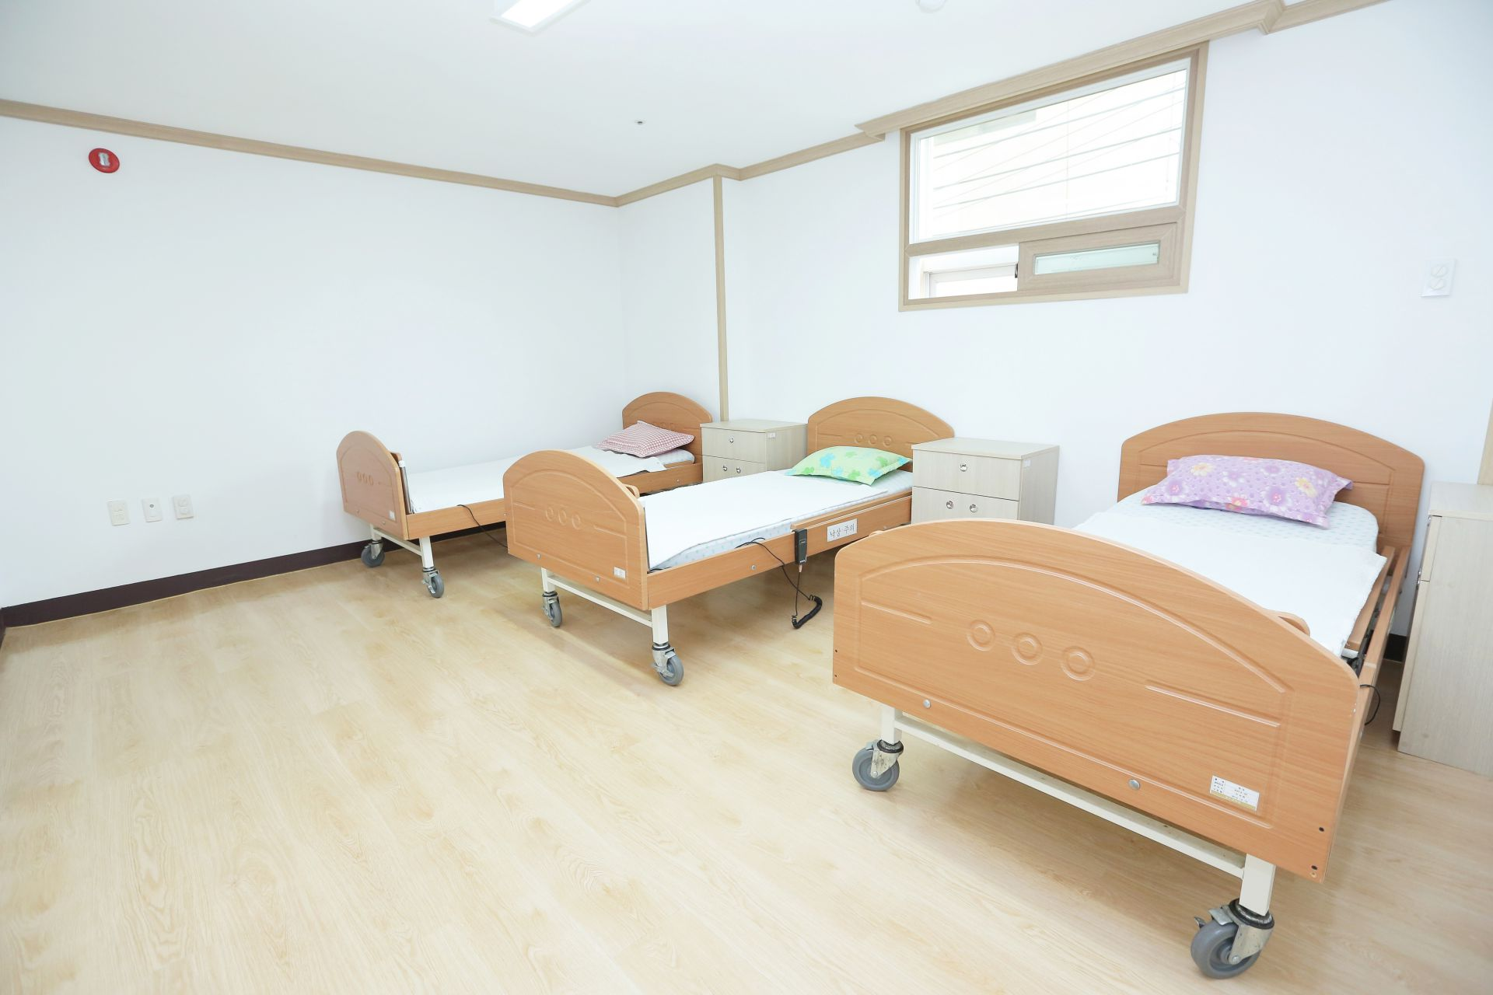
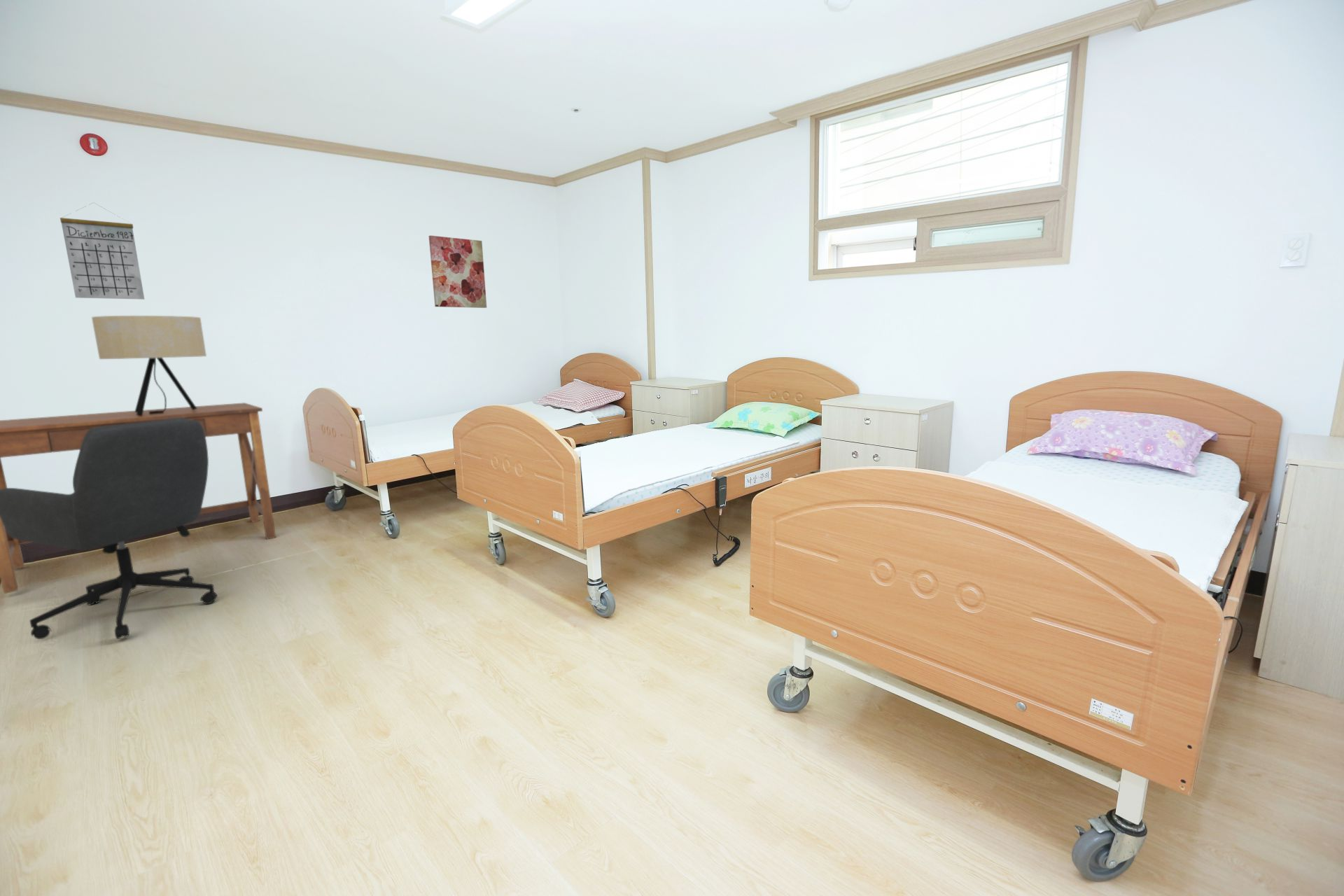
+ office chair [0,417,218,640]
+ calendar [59,202,145,300]
+ wall art [428,235,487,309]
+ desk [0,402,276,594]
+ table lamp [91,315,207,416]
